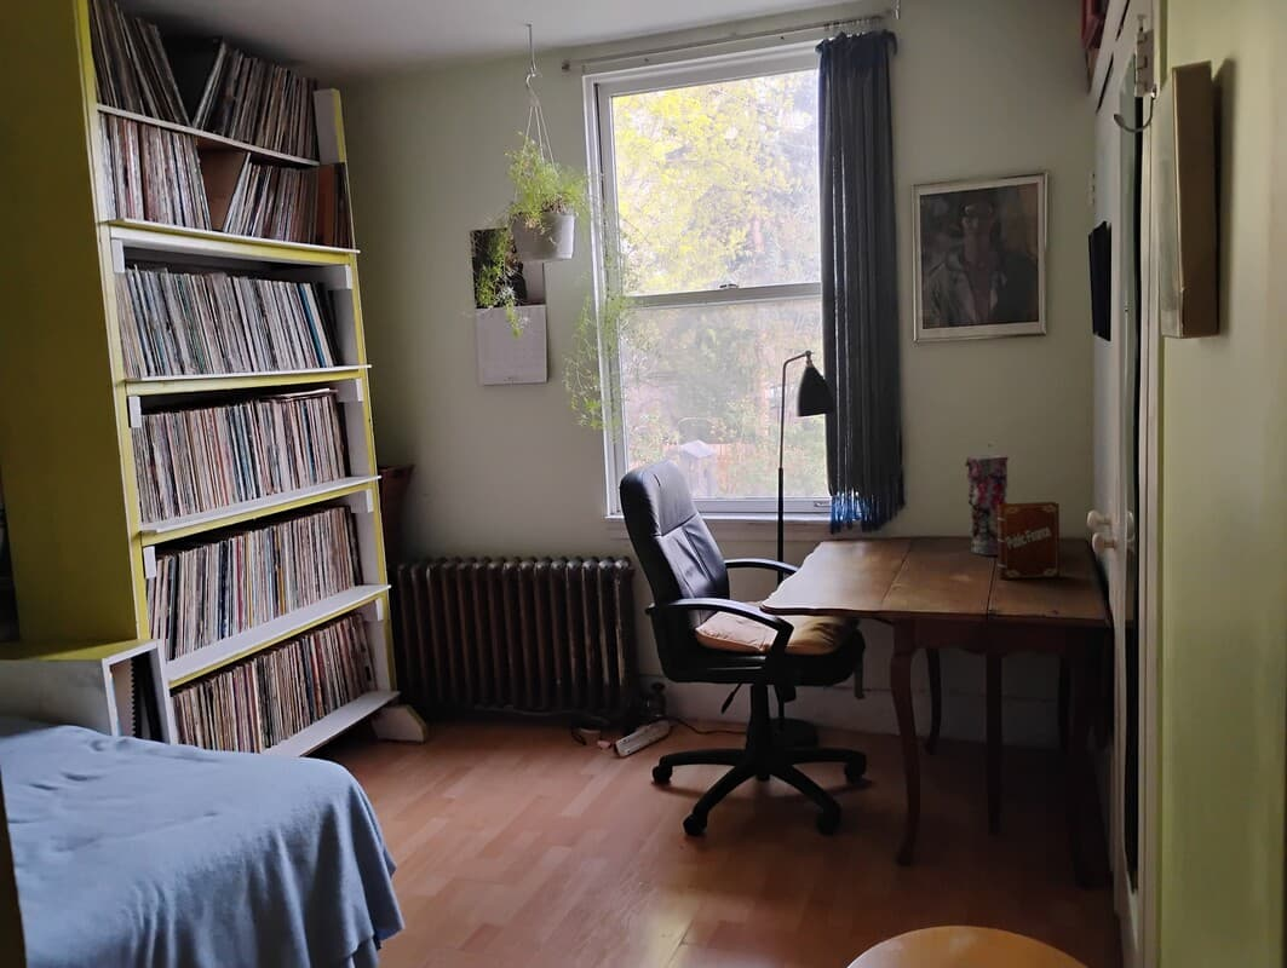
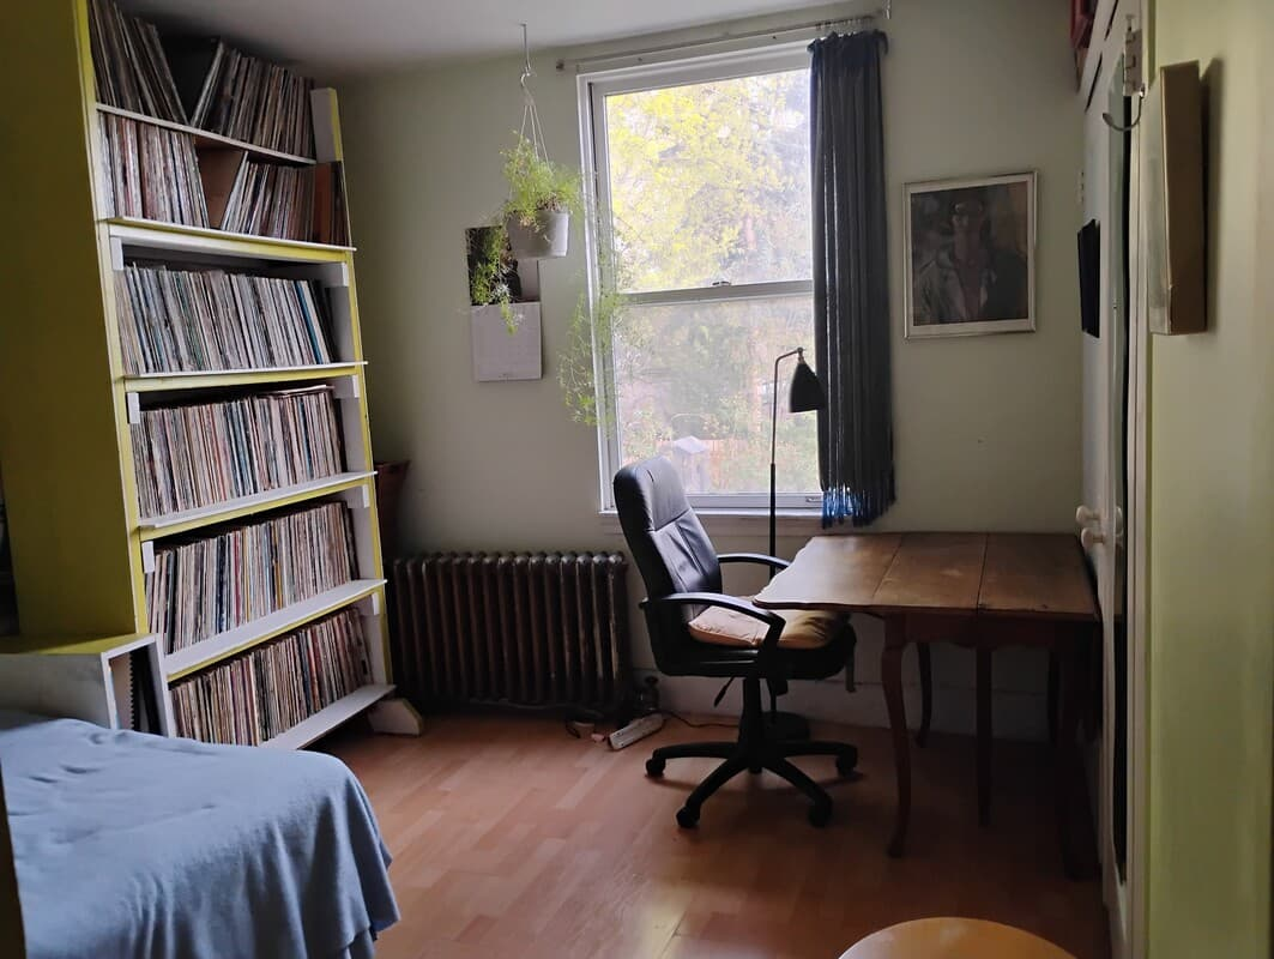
- book [998,501,1061,581]
- vase [964,454,1010,557]
